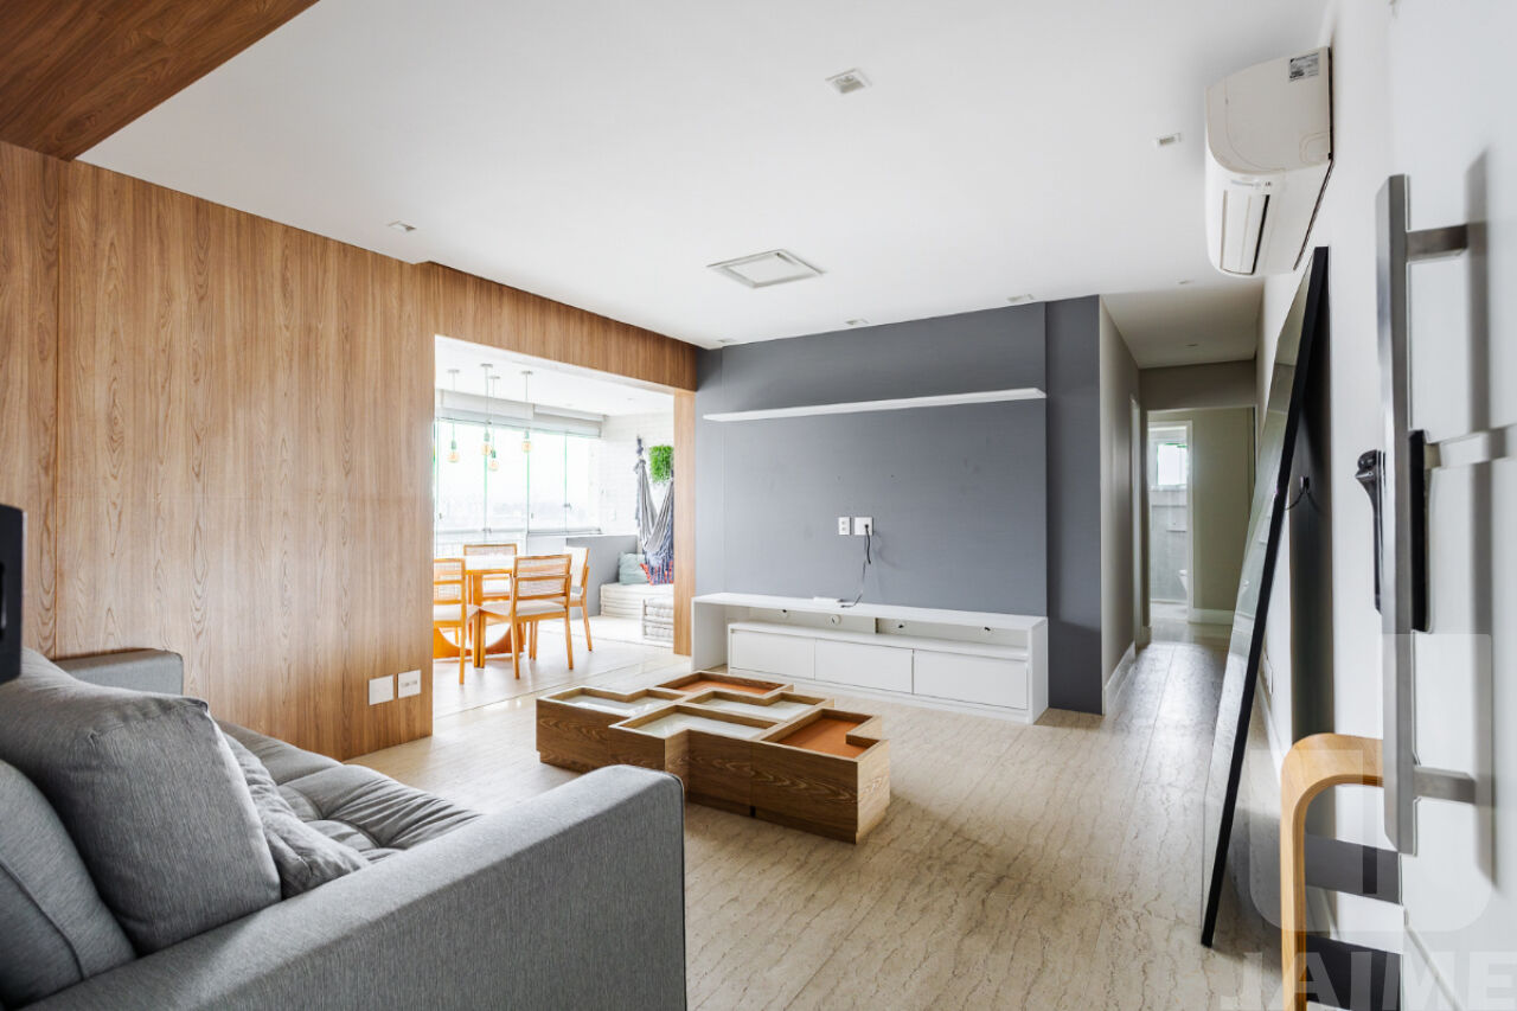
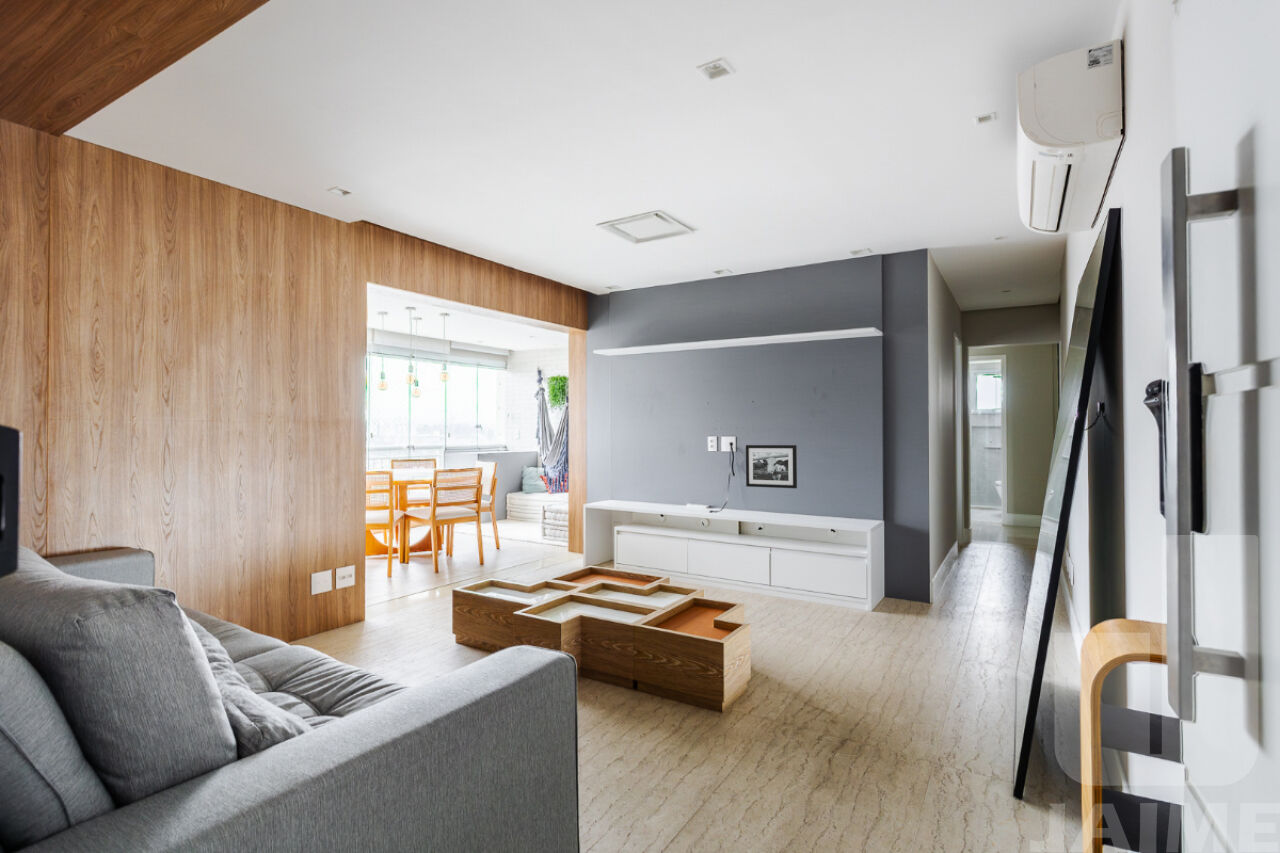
+ picture frame [745,444,798,489]
